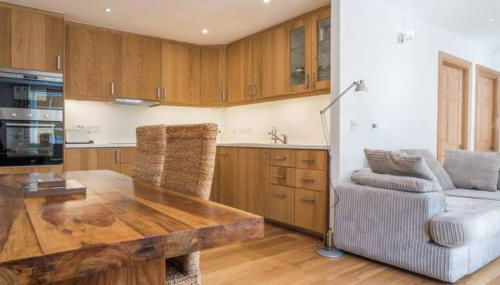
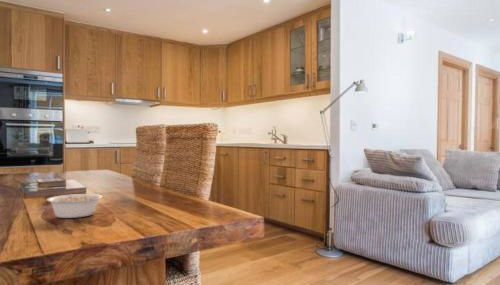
+ legume [46,193,103,219]
